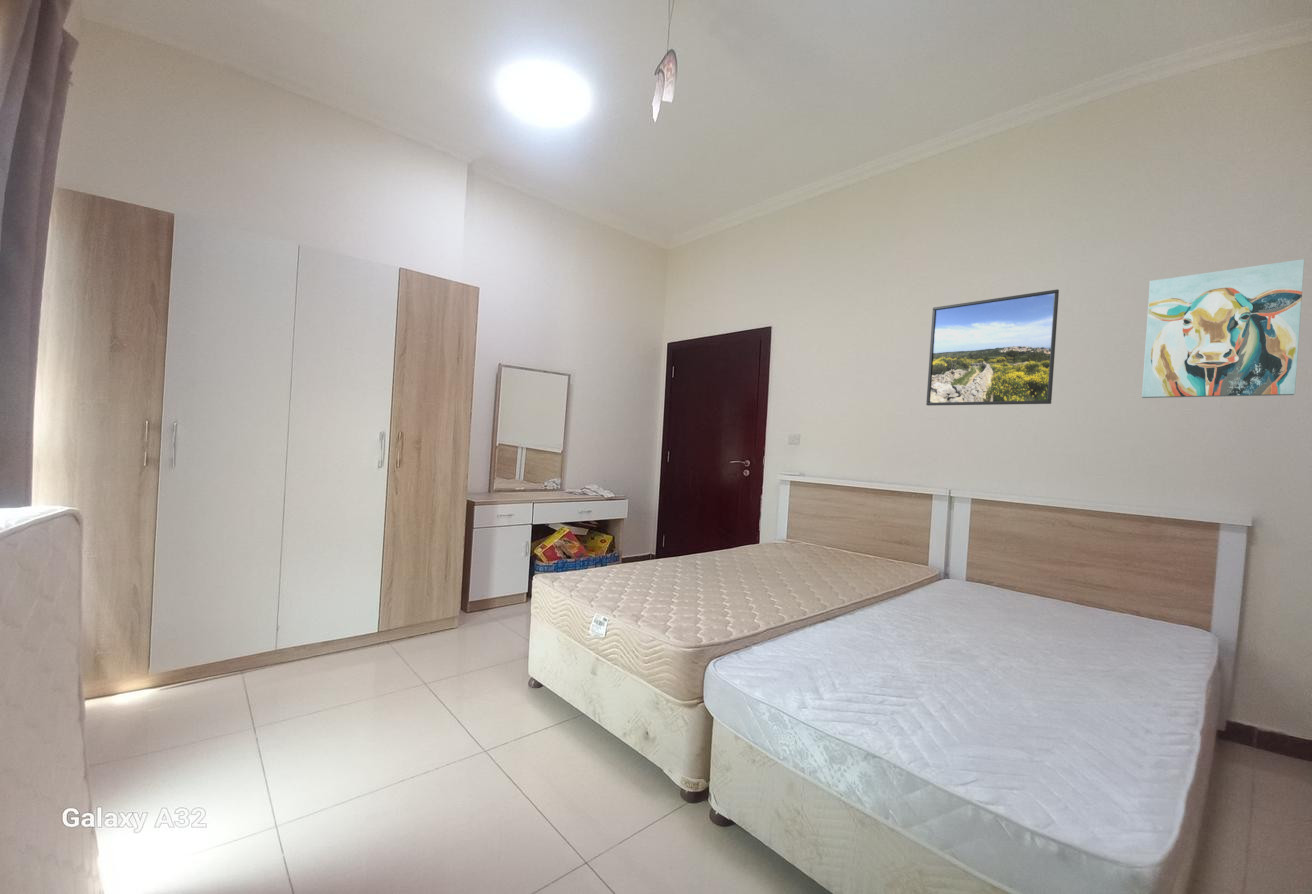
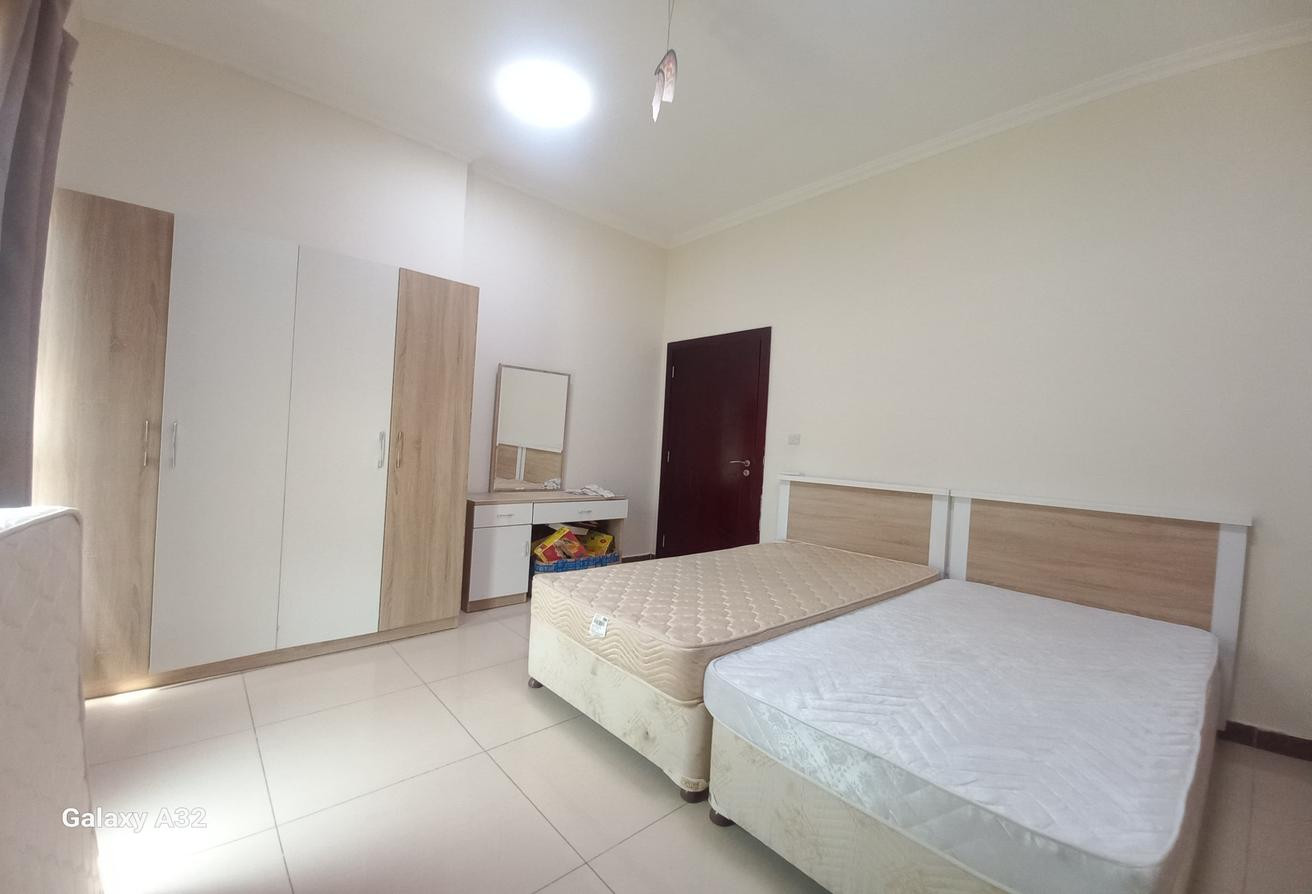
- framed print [925,288,1060,407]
- wall art [1141,258,1305,399]
